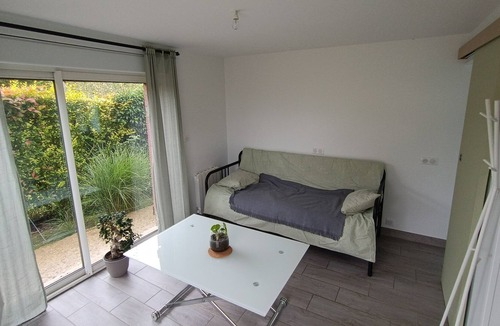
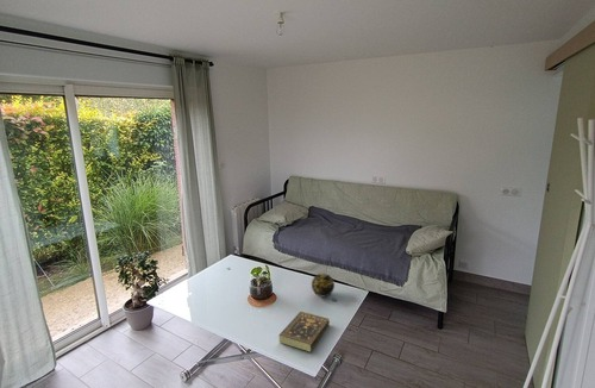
+ decorative orb [311,273,336,298]
+ book [277,311,331,352]
